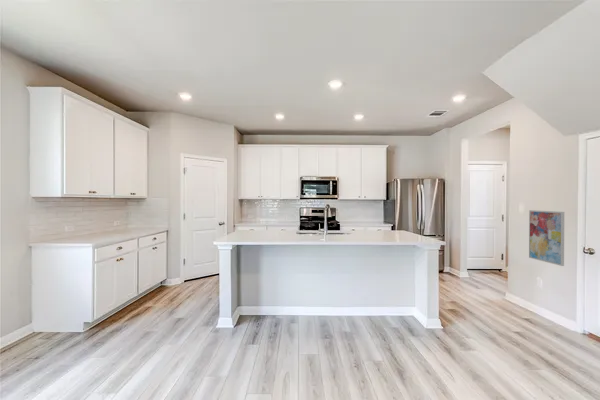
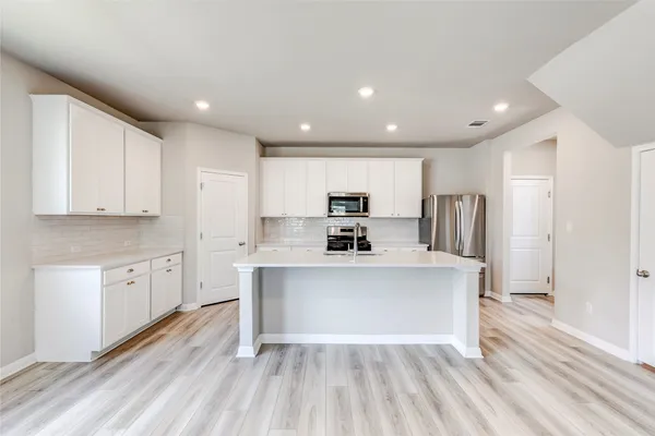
- wall art [528,209,565,267]
